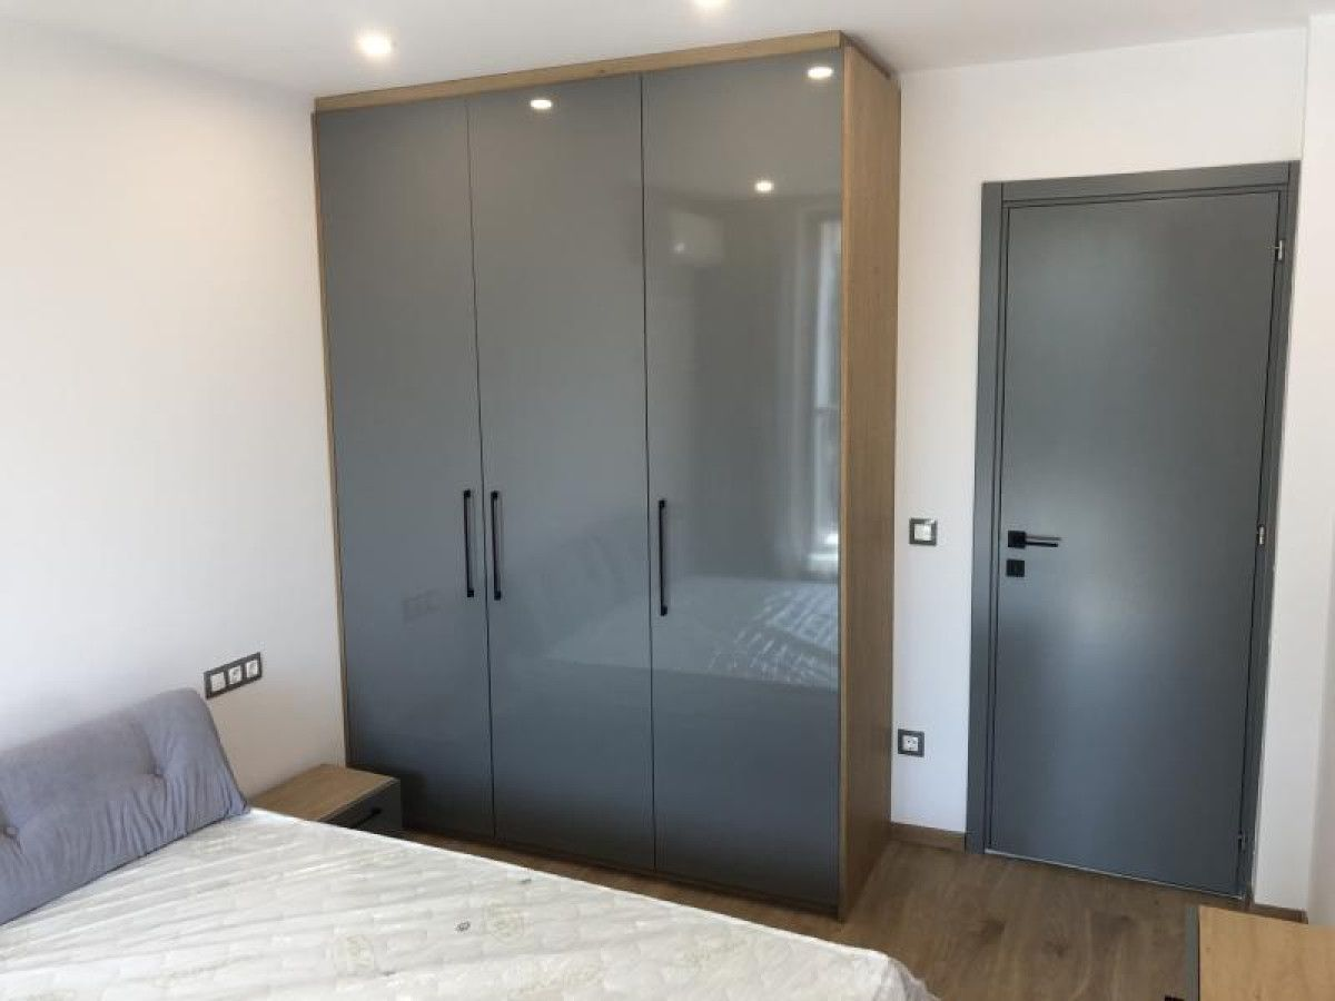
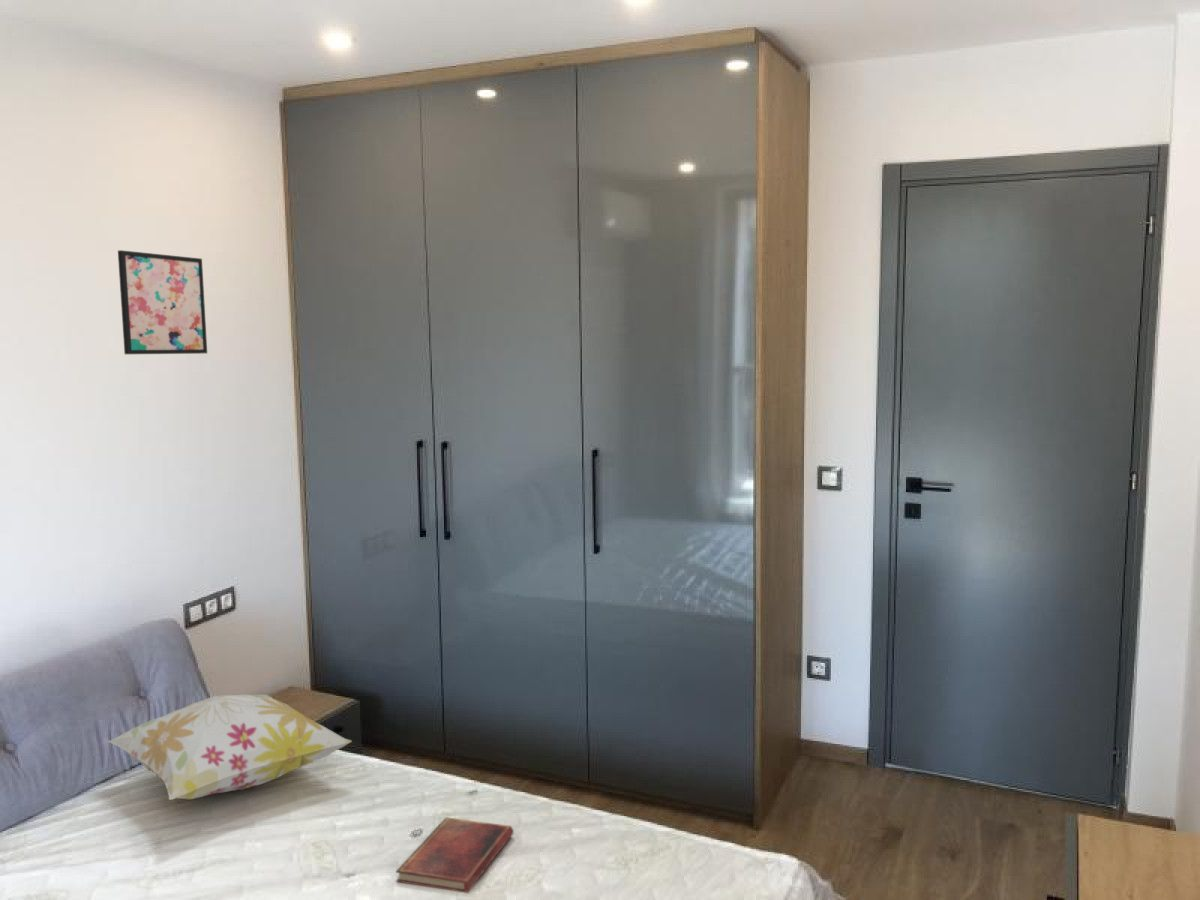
+ decorative pillow [107,694,353,801]
+ diary [395,816,515,894]
+ wall art [117,249,208,355]
